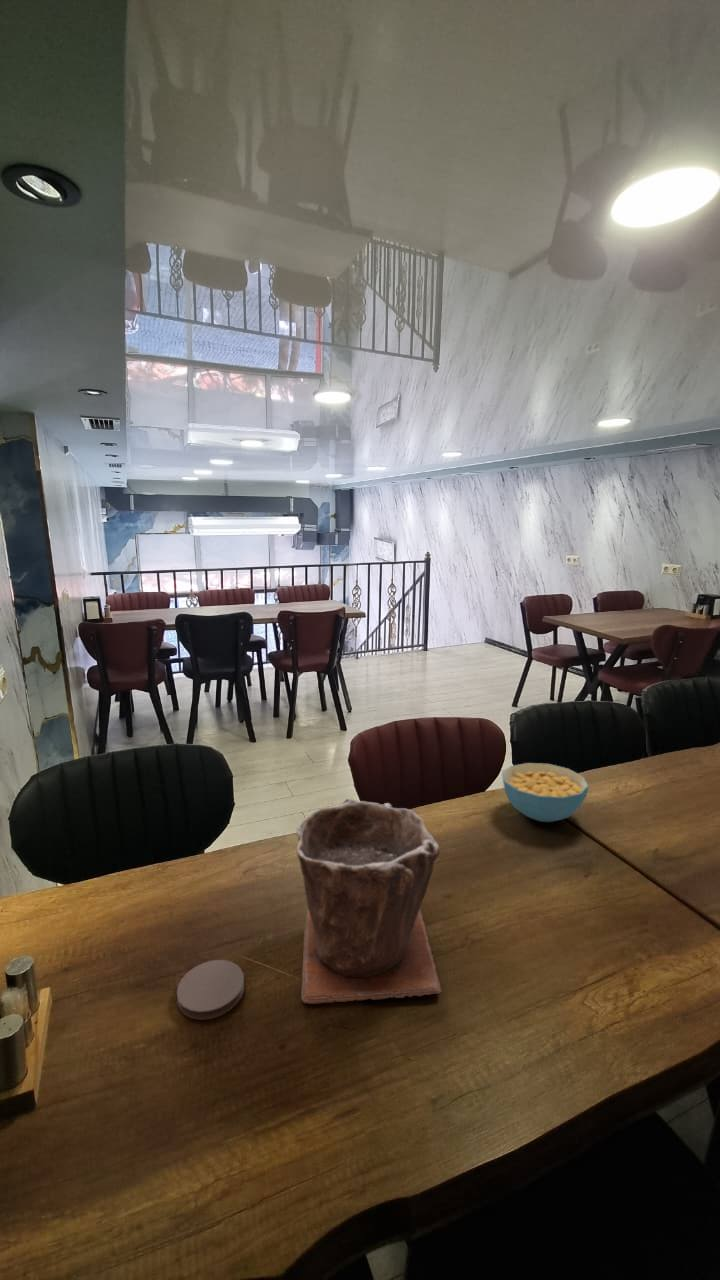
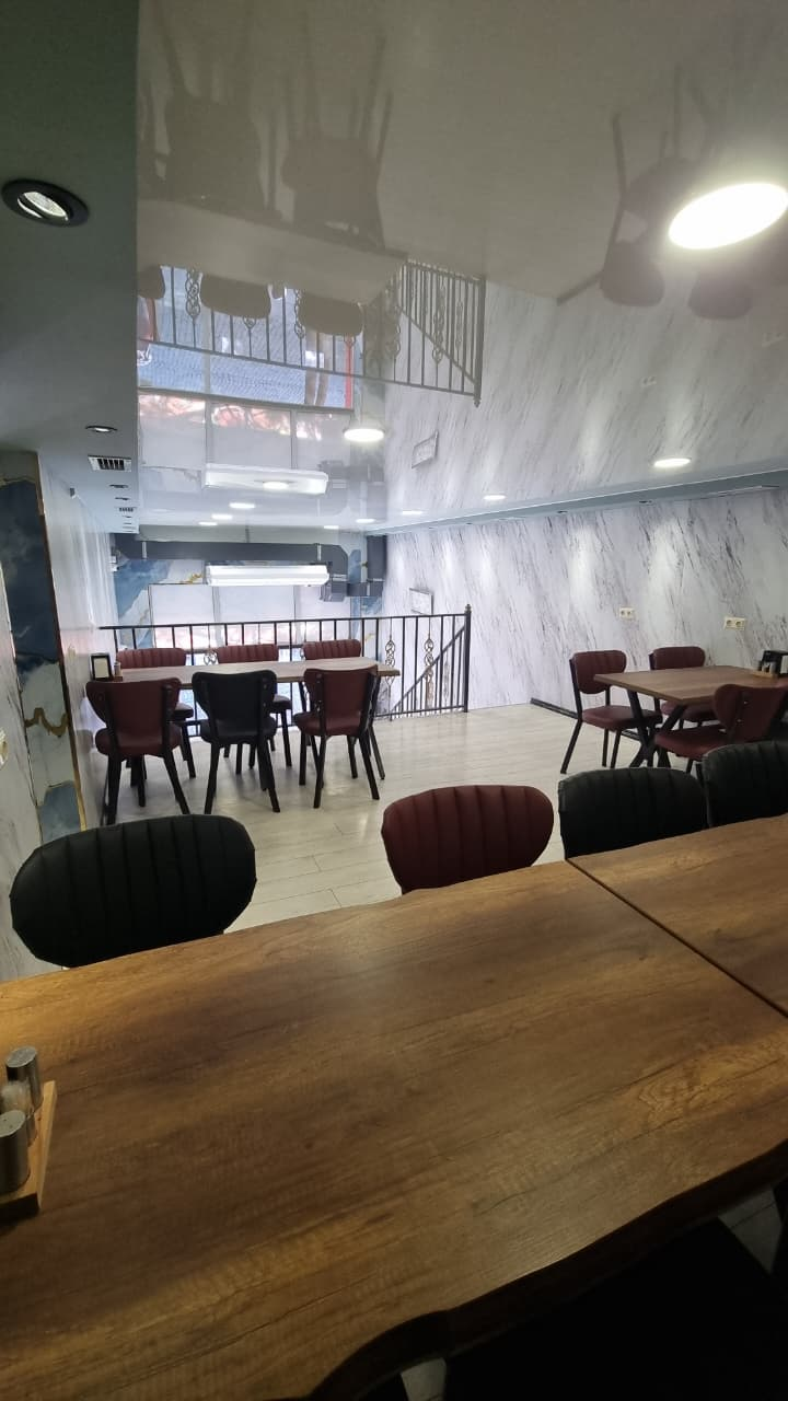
- cereal bowl [501,762,590,823]
- coaster [176,959,245,1021]
- plant pot [295,797,442,1005]
